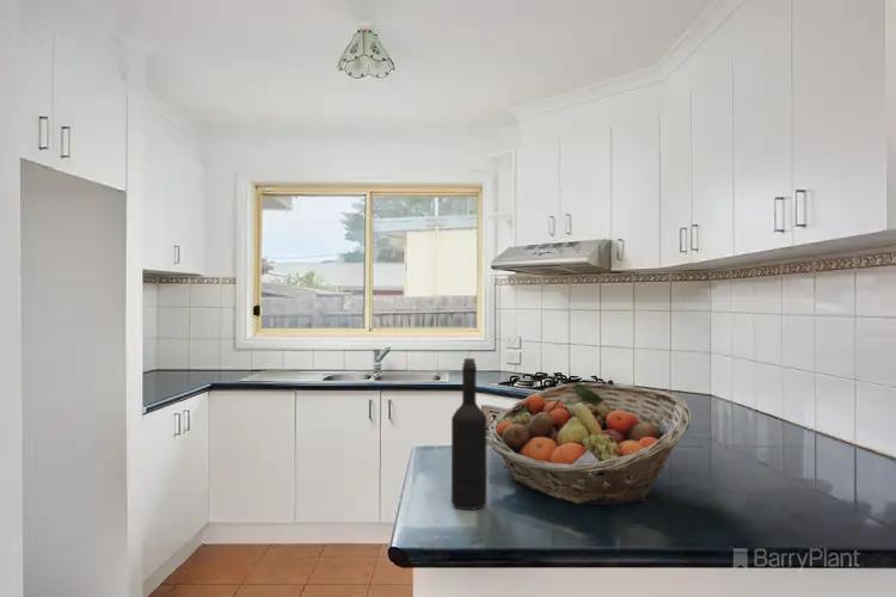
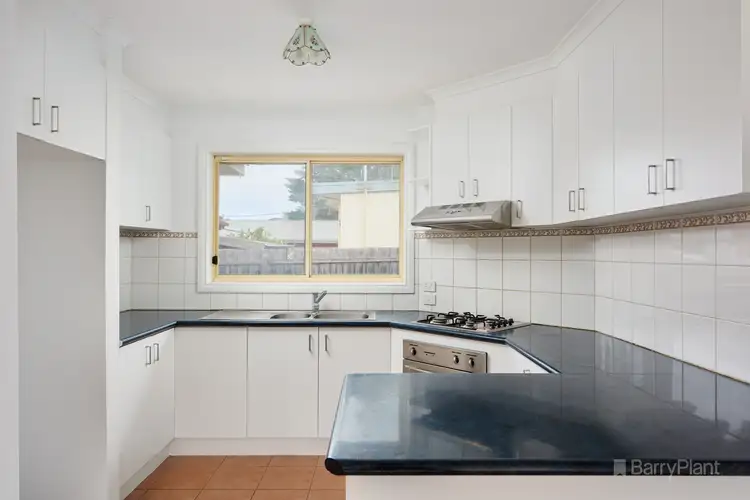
- wine bottle [450,357,487,511]
- fruit basket [487,381,693,506]
